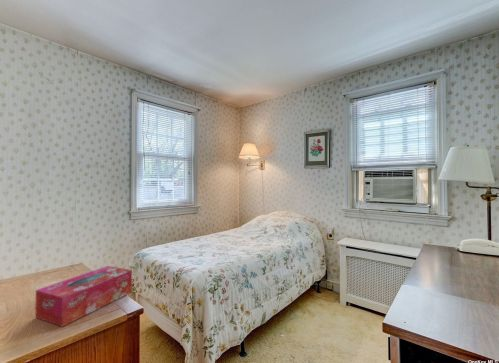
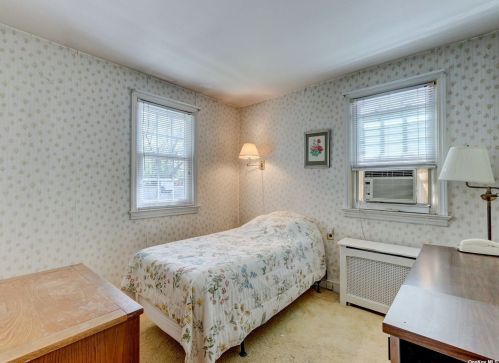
- tissue box [34,265,133,328]
